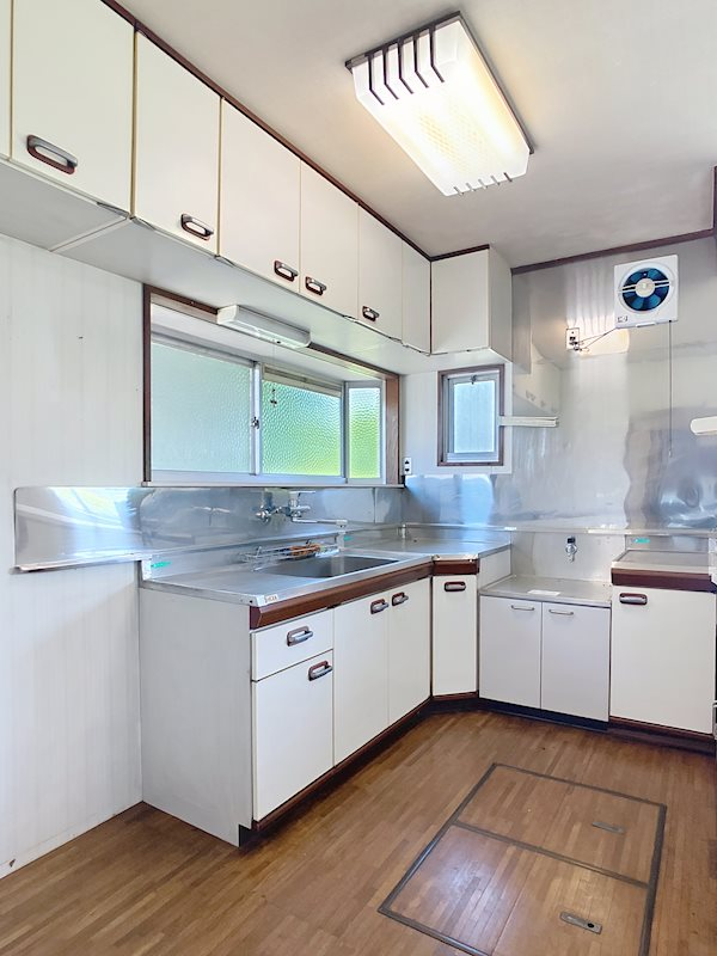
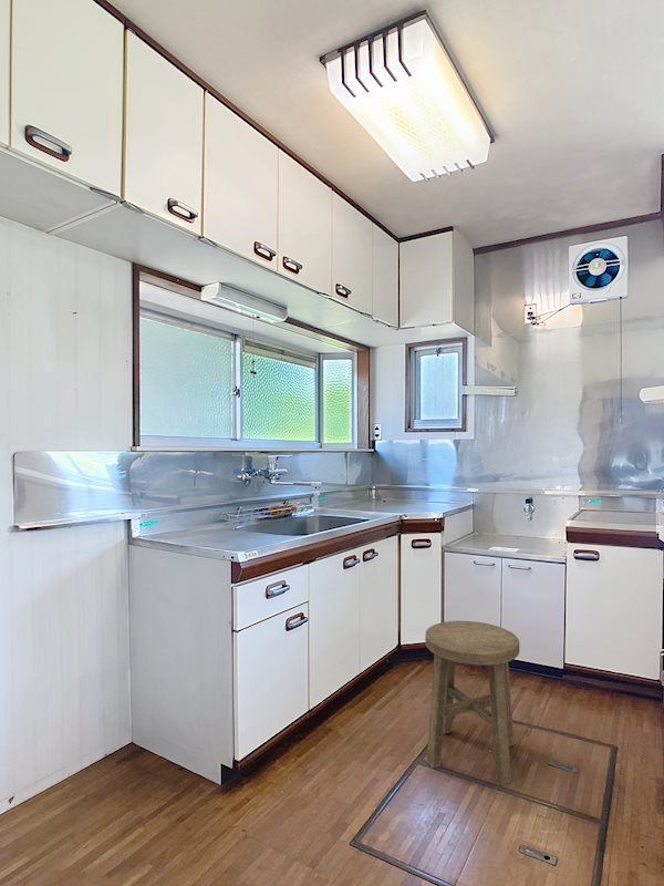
+ stool [424,620,520,785]
